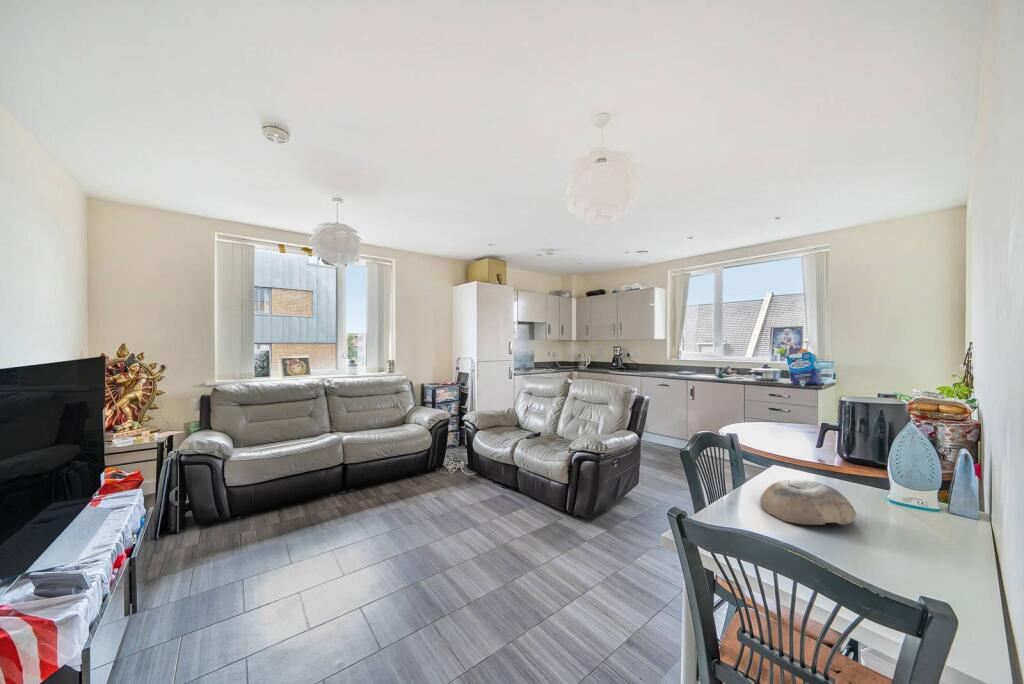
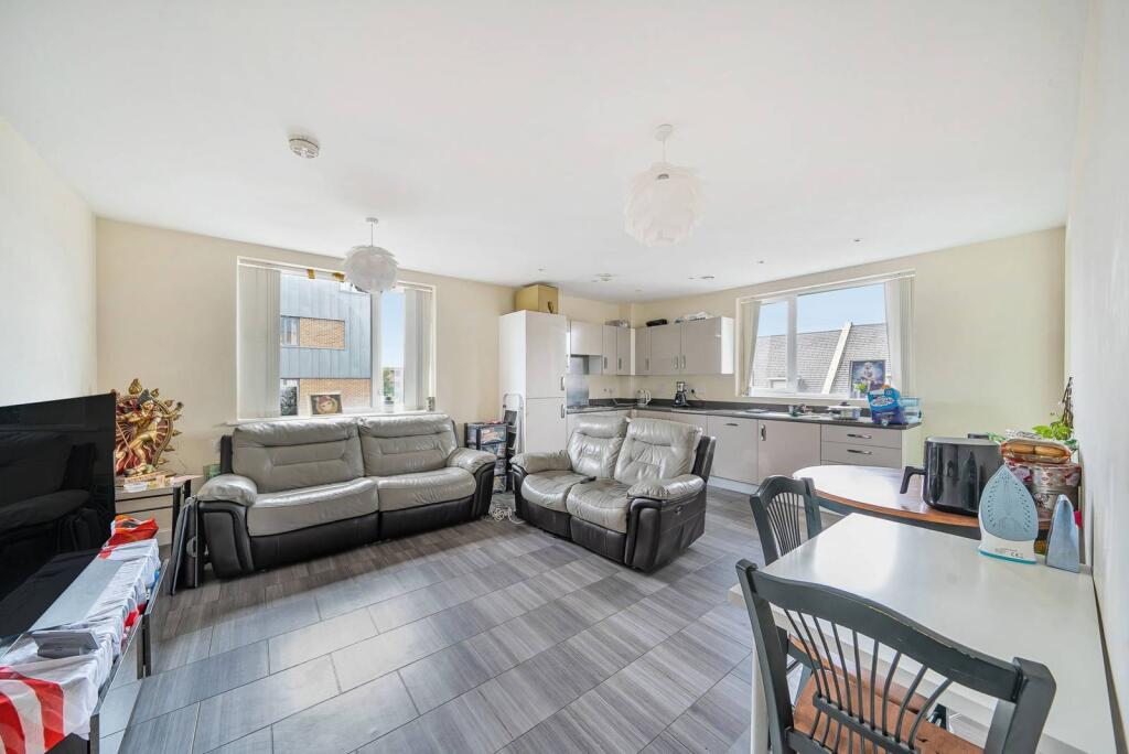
- bowl [759,479,857,526]
